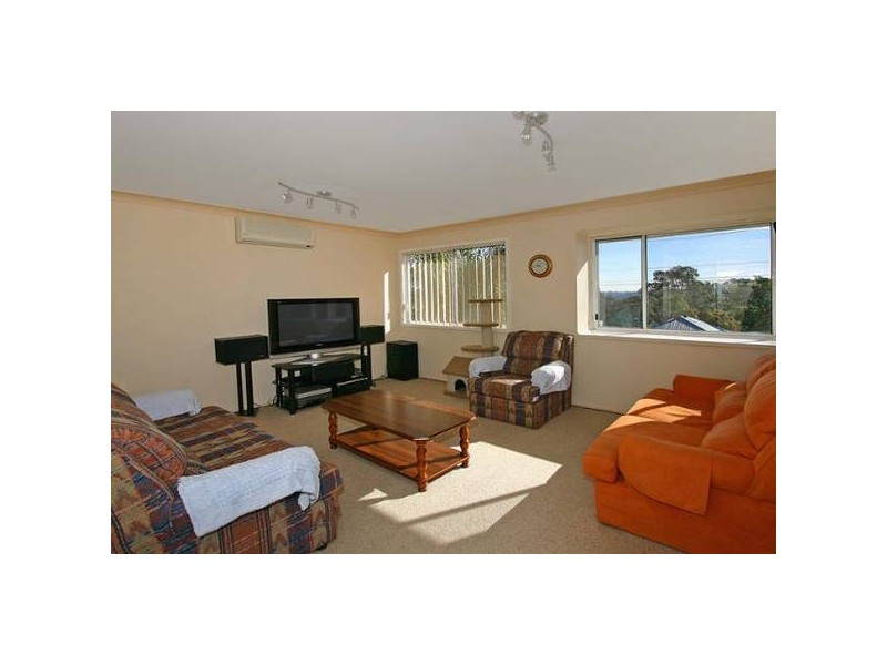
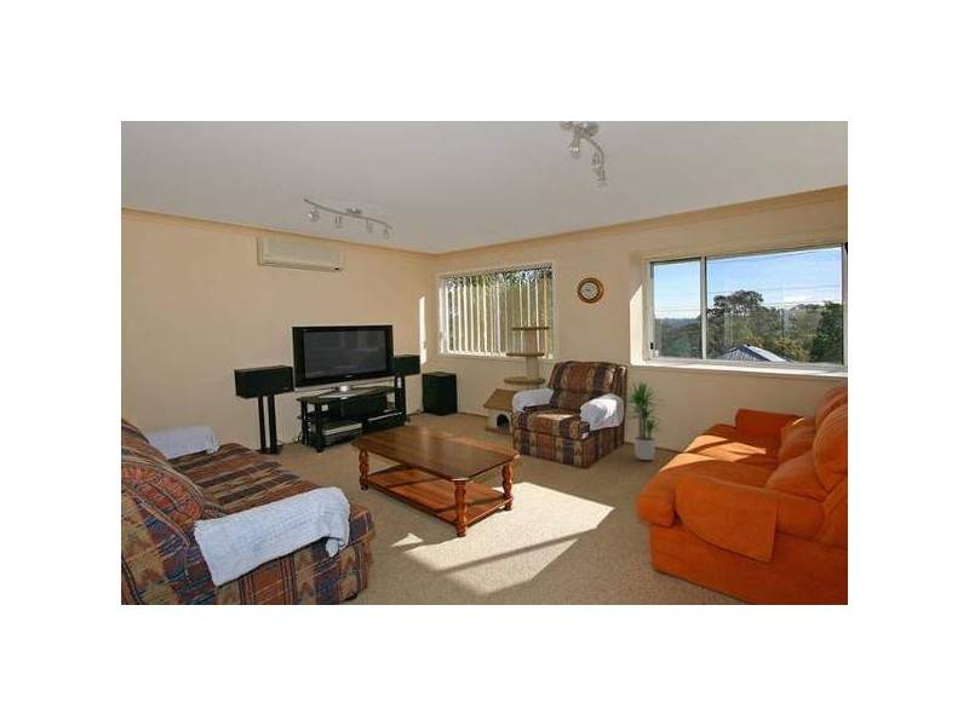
+ potted plant [617,380,667,461]
